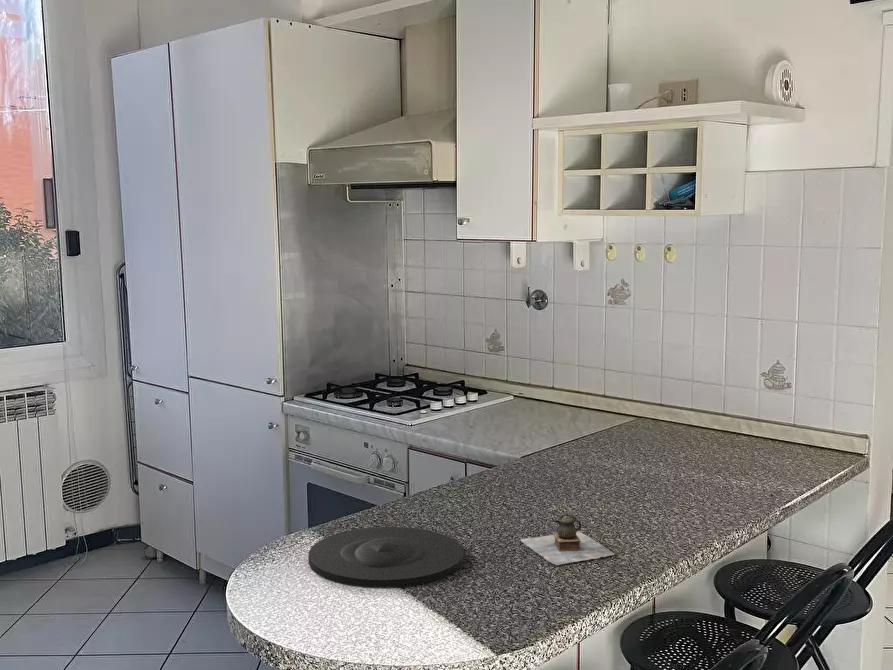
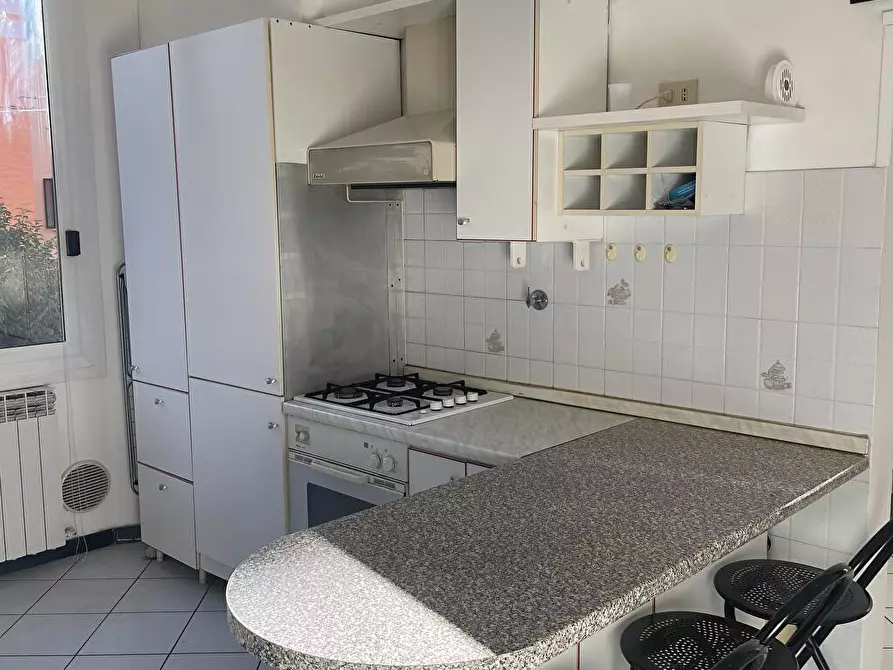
- plate [307,526,465,589]
- teapot [519,512,615,566]
